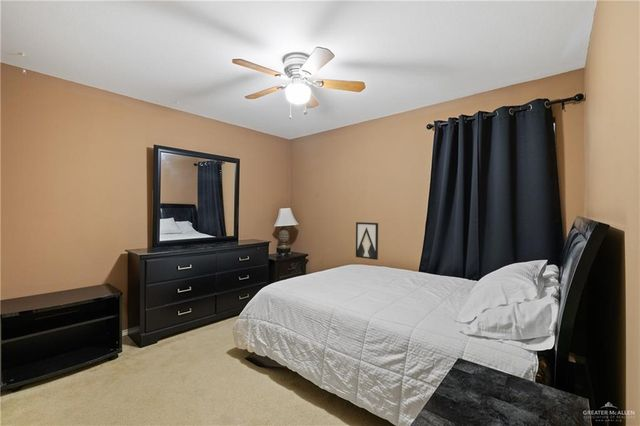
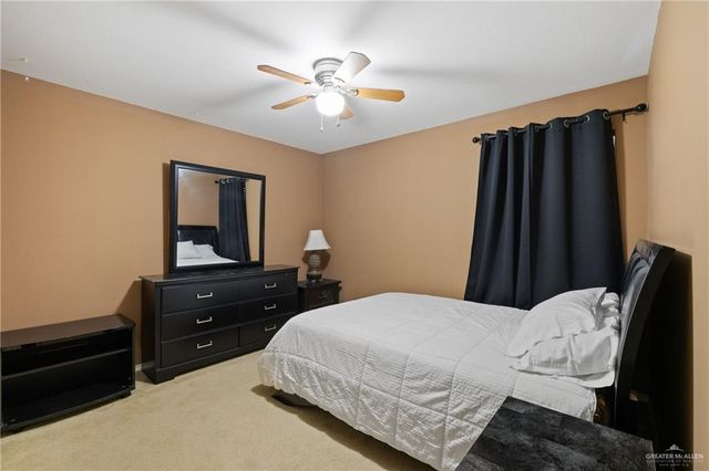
- wall art [355,221,379,261]
